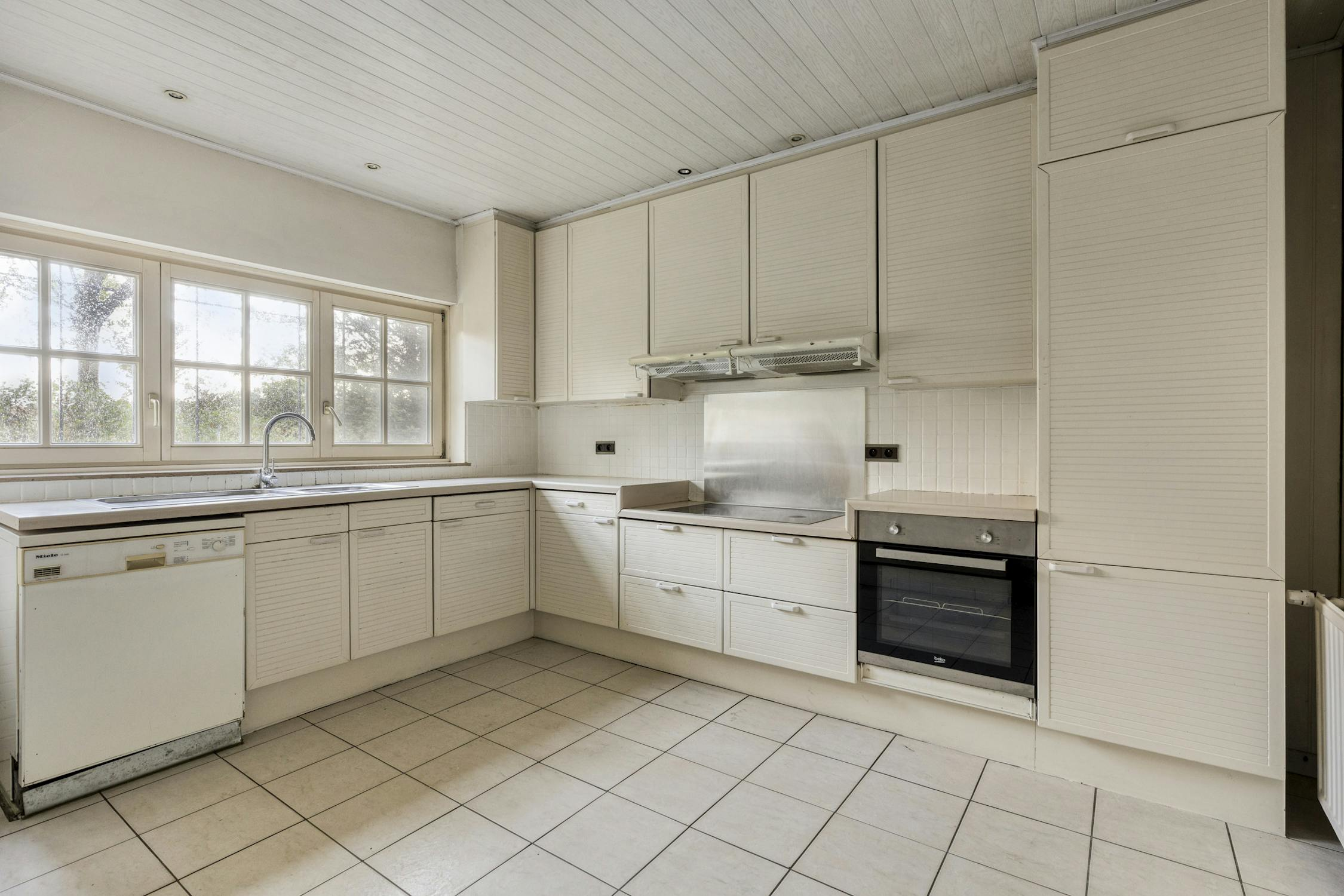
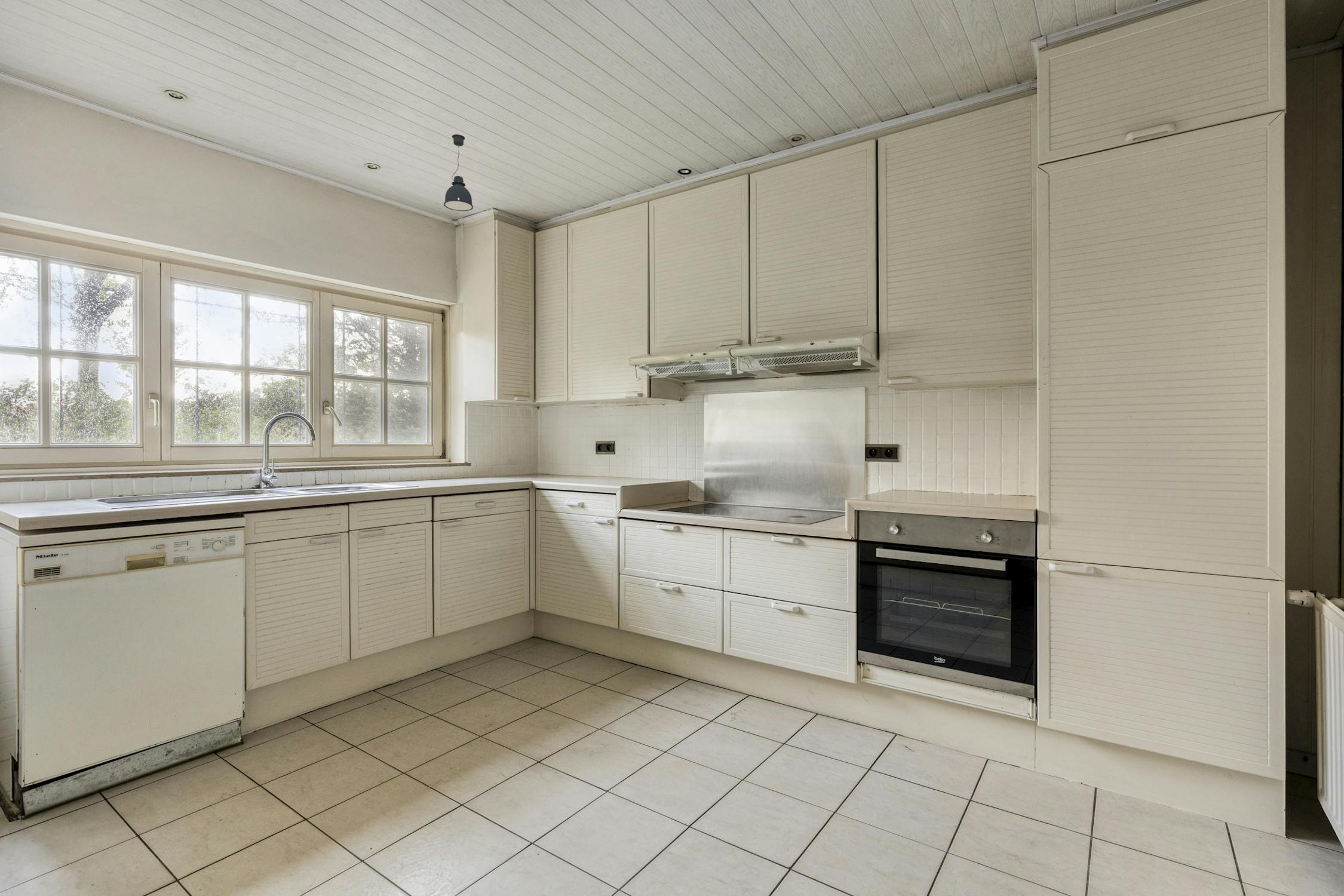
+ pendant light [443,134,474,211]
